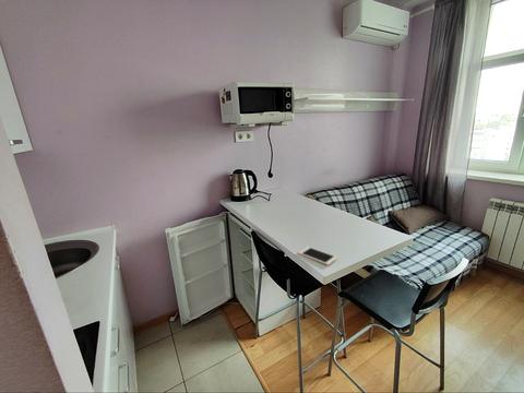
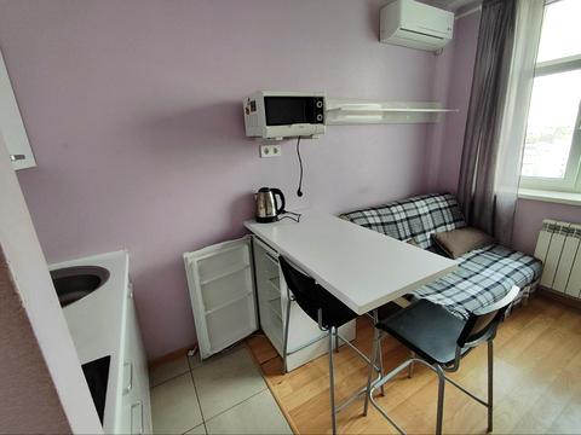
- cell phone [297,246,338,266]
